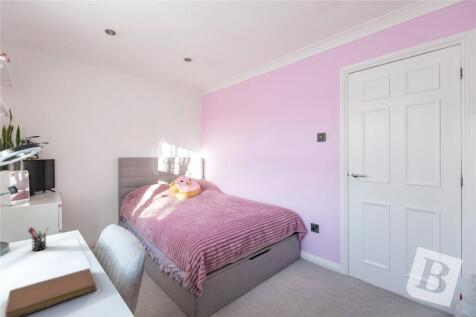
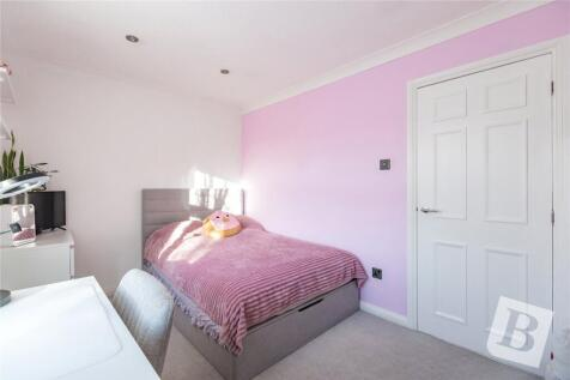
- notebook [4,267,98,317]
- pen holder [27,226,50,252]
